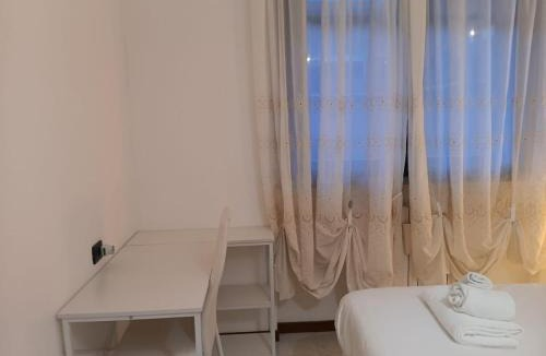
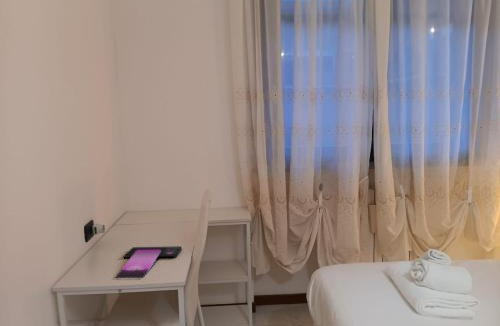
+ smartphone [113,245,183,280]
